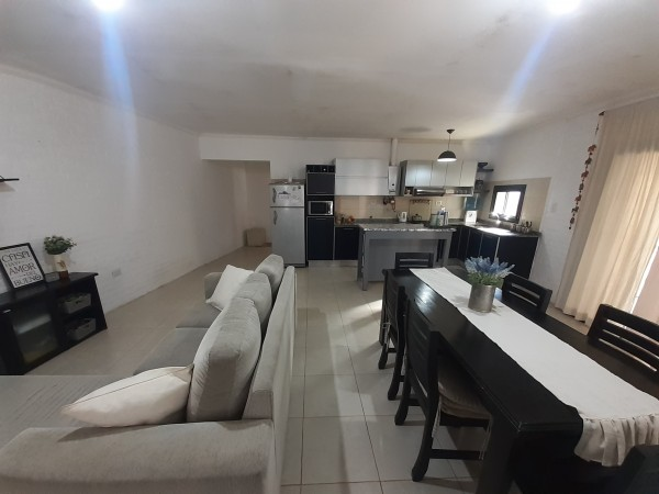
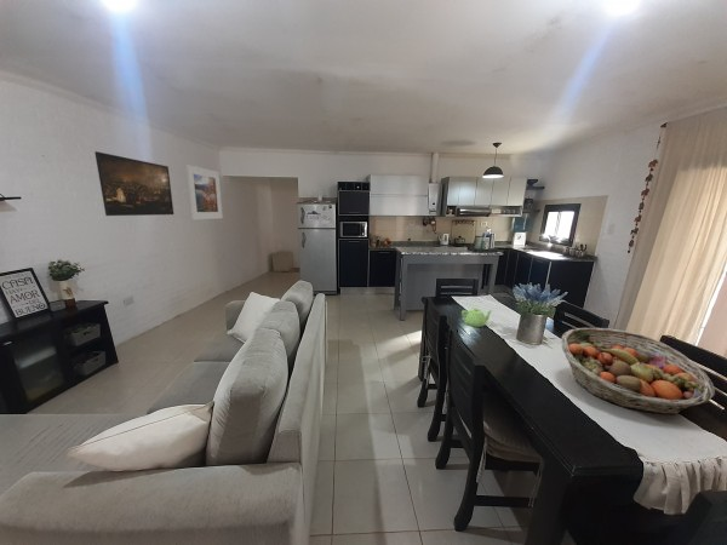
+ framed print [185,164,224,220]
+ fruit basket [560,327,716,415]
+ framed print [93,150,174,217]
+ teapot [460,306,494,328]
